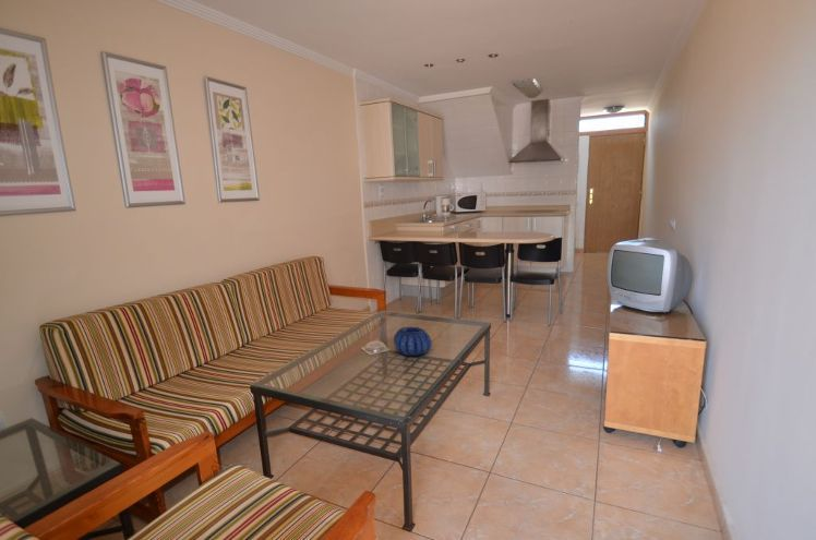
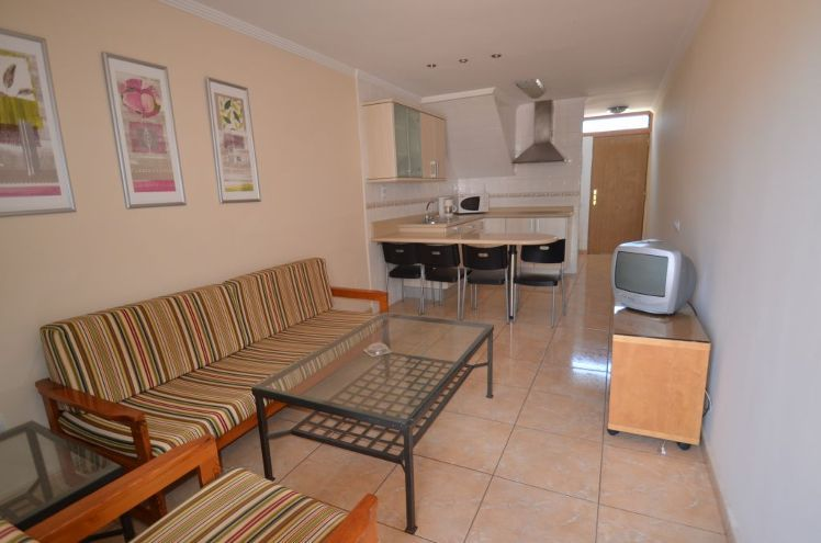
- decorative bowl [393,326,433,357]
